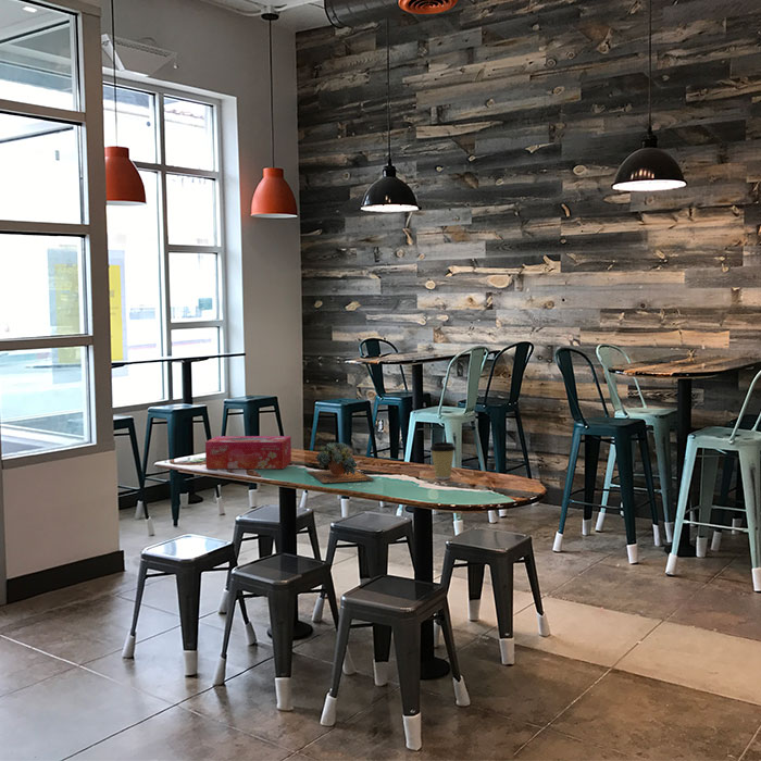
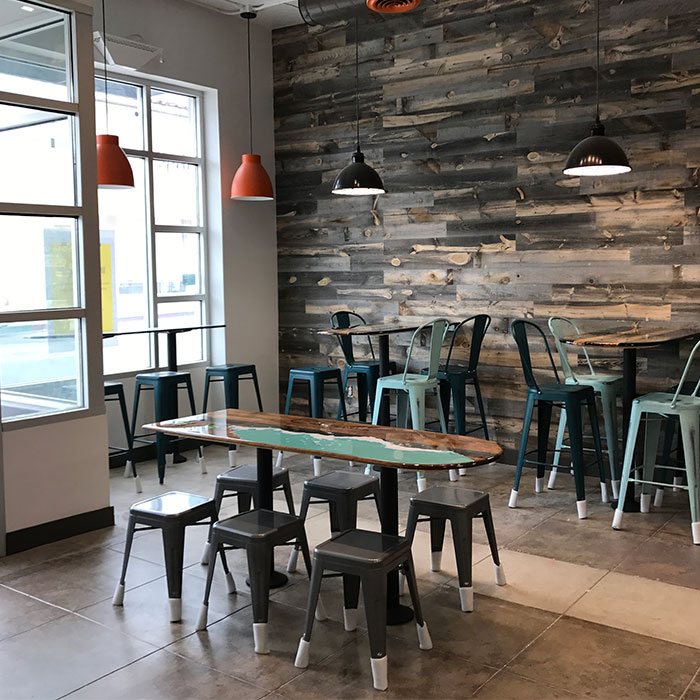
- succulent plant [305,441,376,484]
- coffee cup [428,441,457,481]
- tissue box [204,435,292,470]
